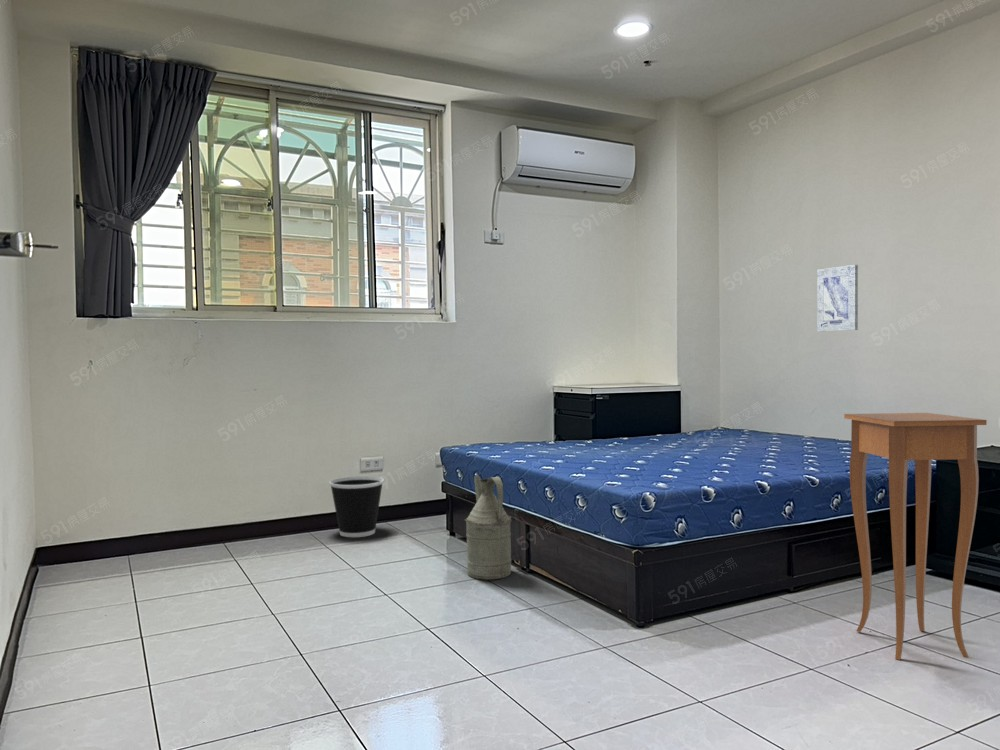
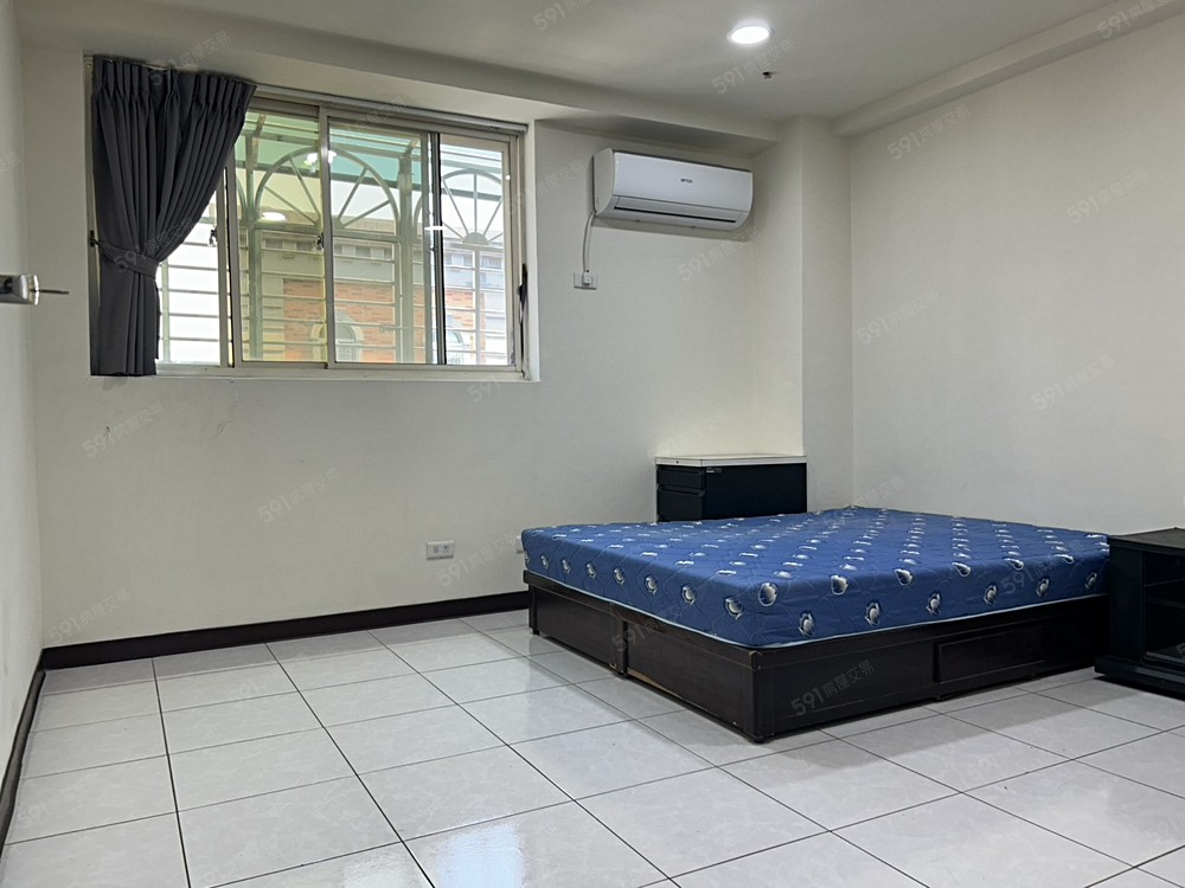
- watering can [464,475,513,581]
- wastebasket [328,475,385,538]
- side table [843,412,988,661]
- wall art [816,264,859,333]
